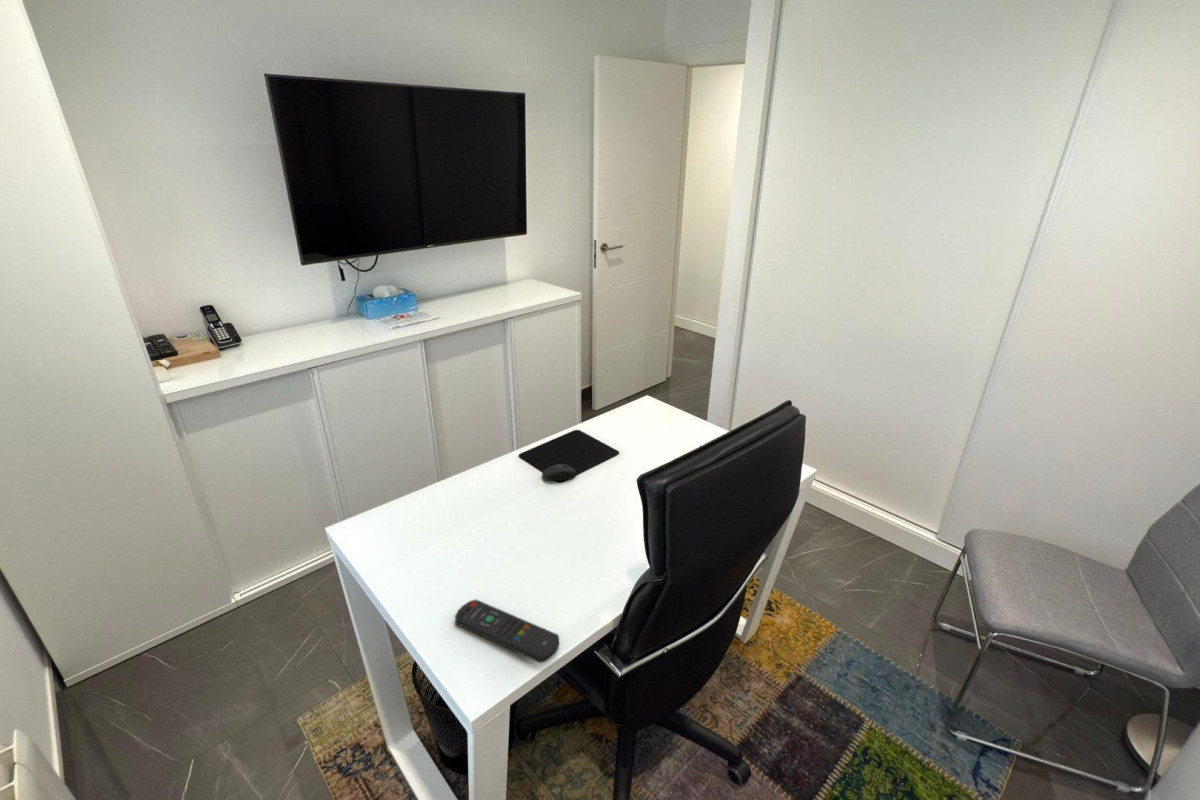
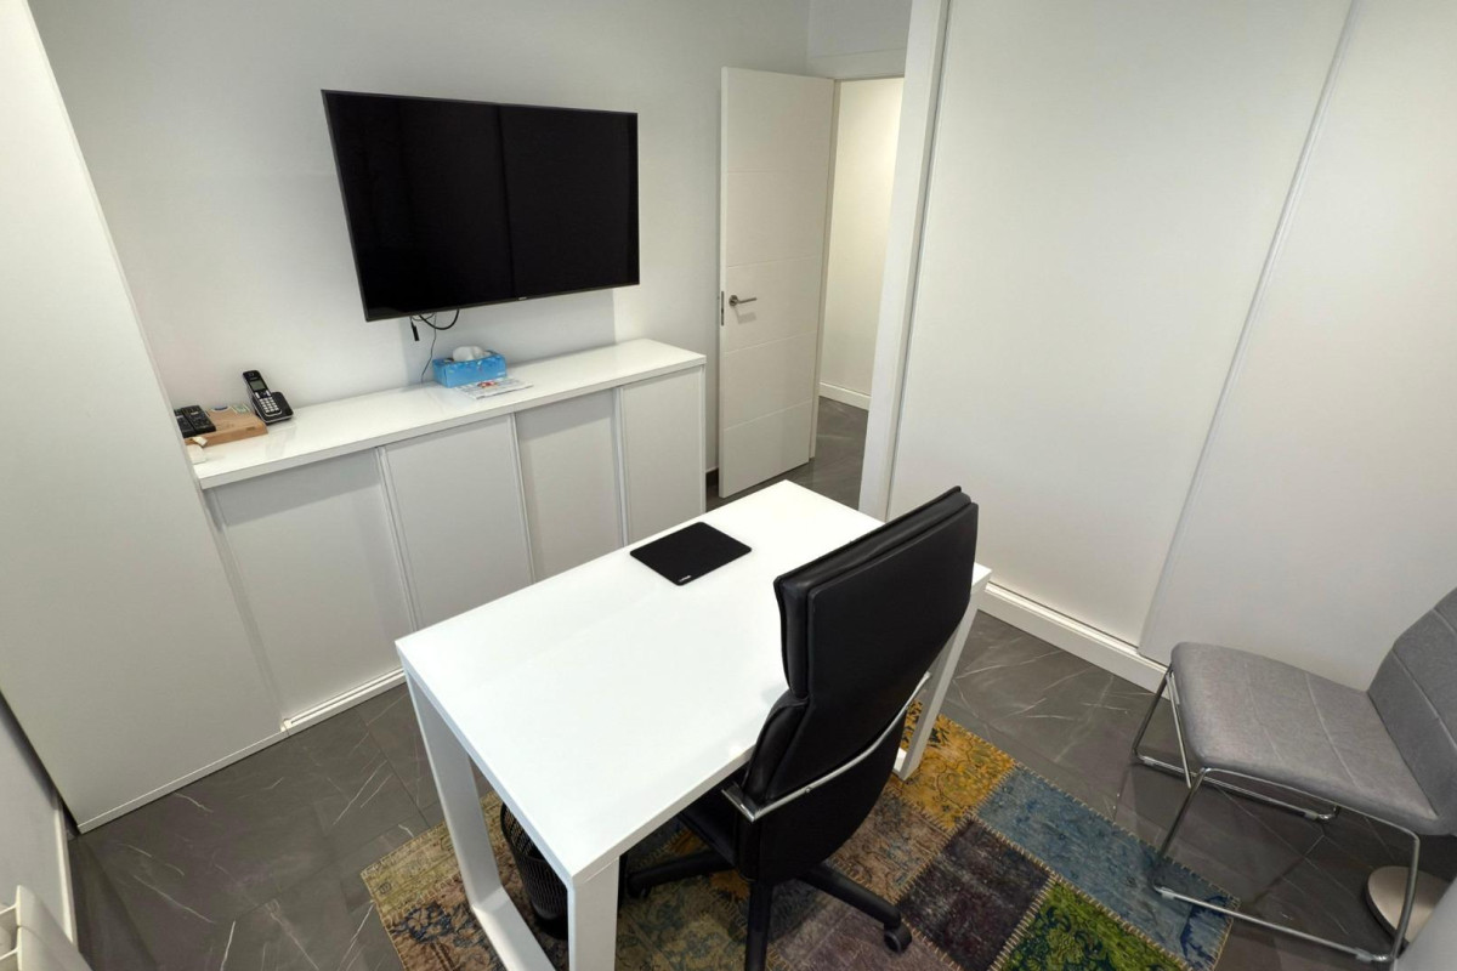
- mouse [541,463,577,482]
- remote control [454,599,560,664]
